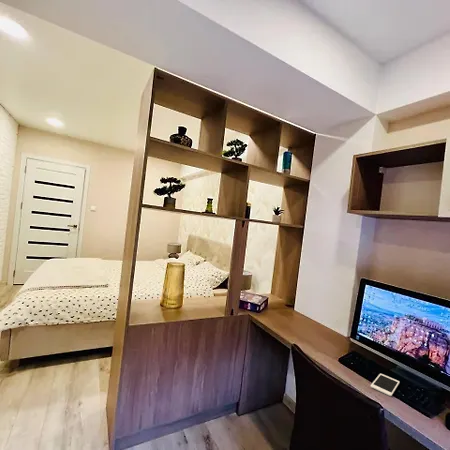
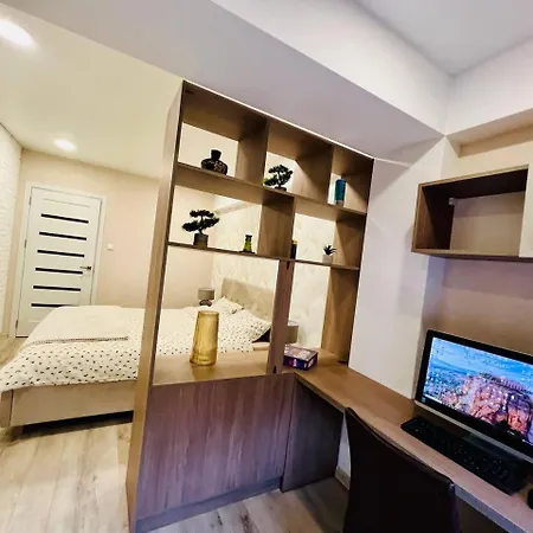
- cell phone [370,373,400,397]
